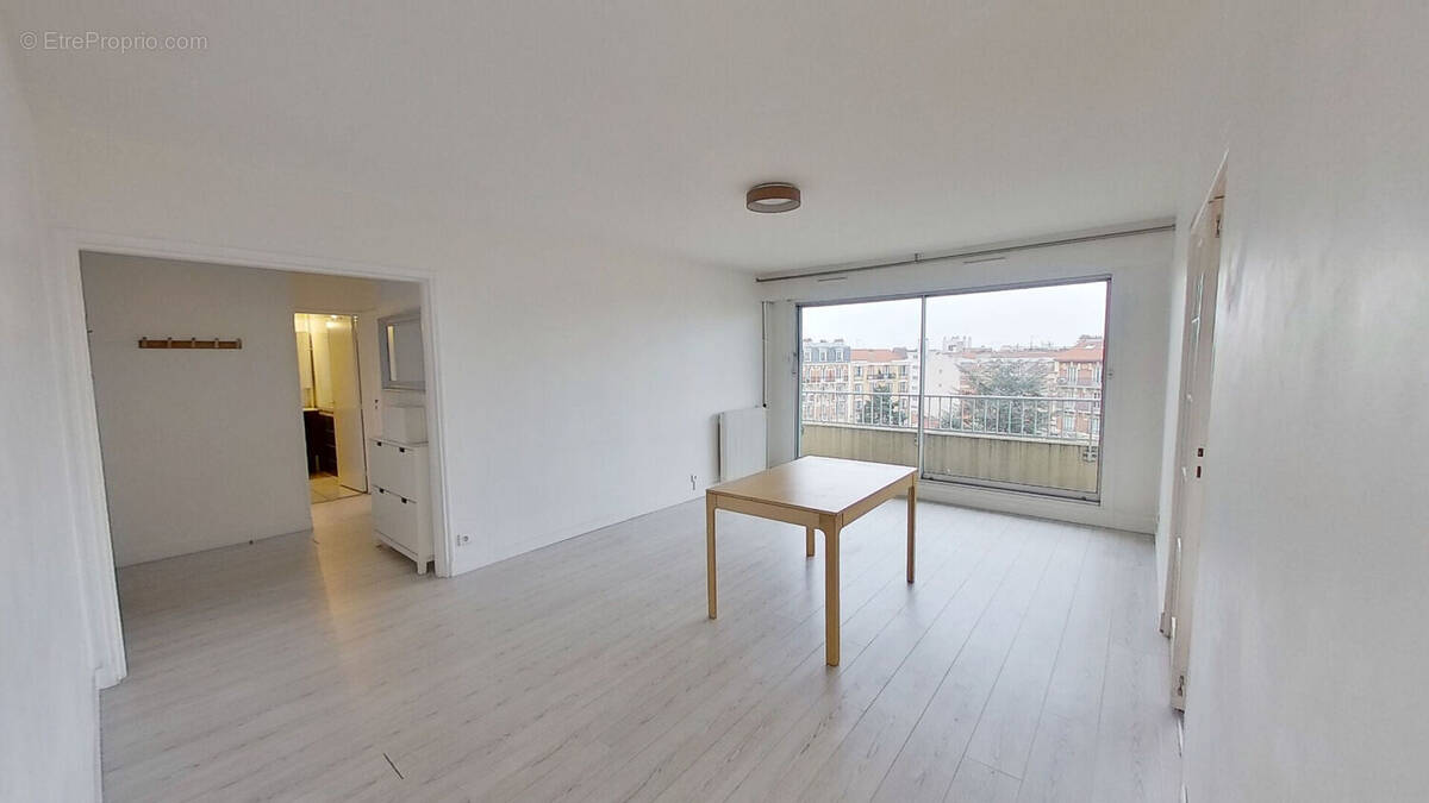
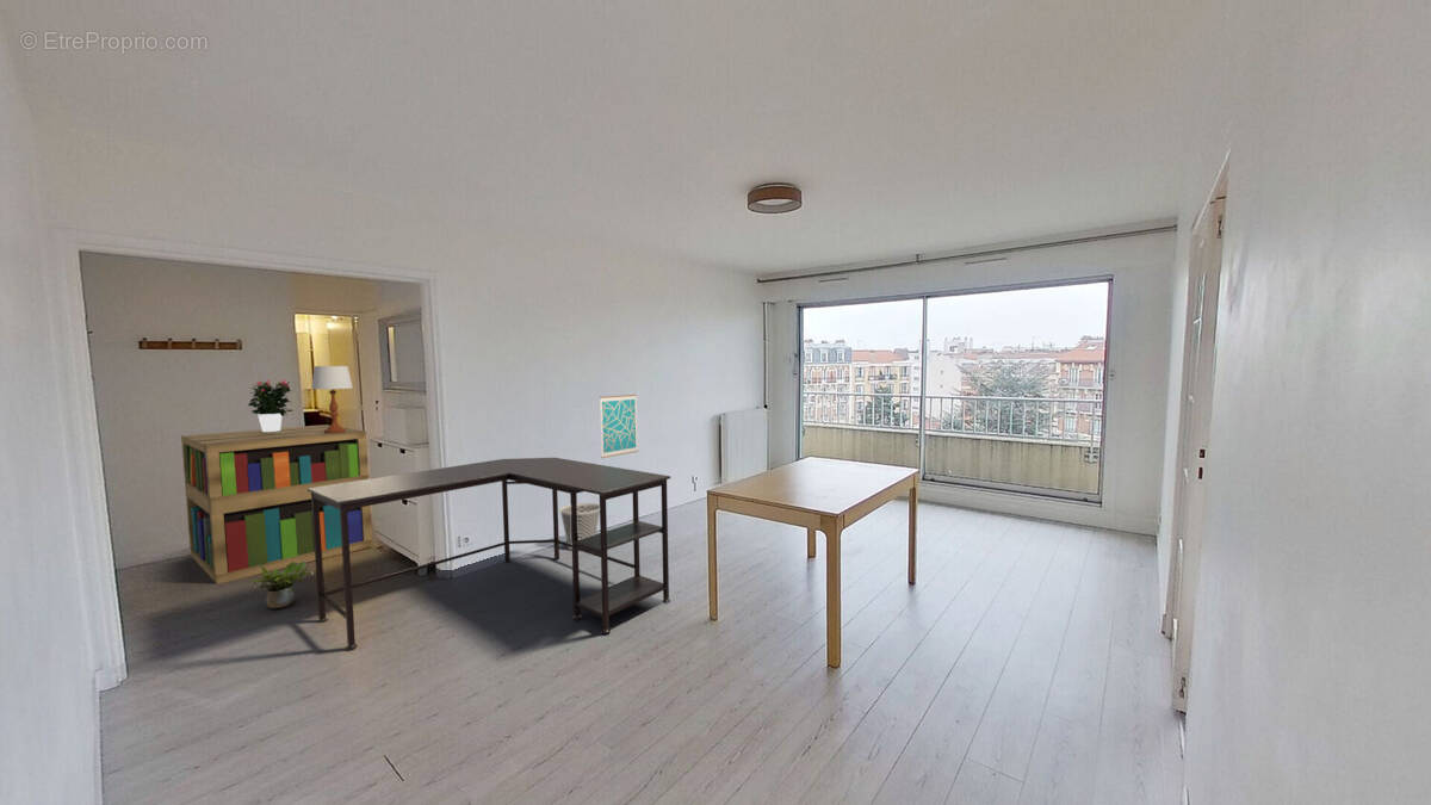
+ wall art [599,394,639,459]
+ desk [308,457,671,651]
+ potted flower [247,379,295,432]
+ table lamp [311,365,354,433]
+ potted plant [249,562,310,609]
+ bookshelf [180,423,373,586]
+ wastebasket [558,502,600,552]
